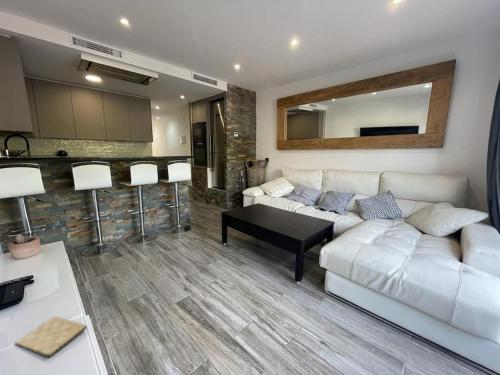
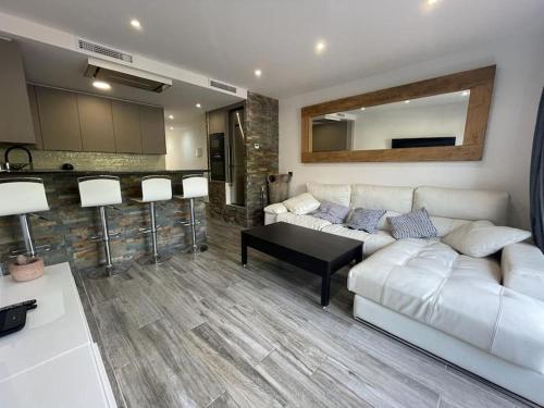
- cutting board [15,316,88,358]
